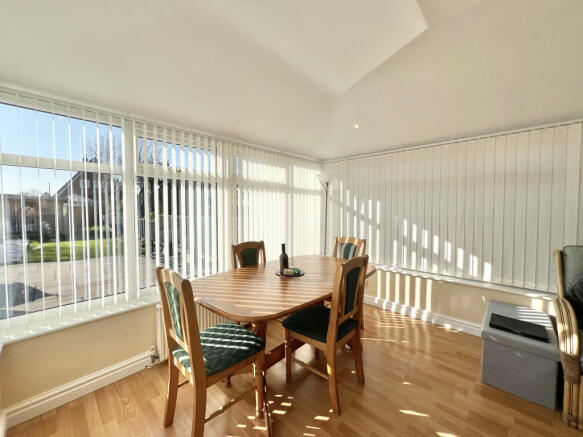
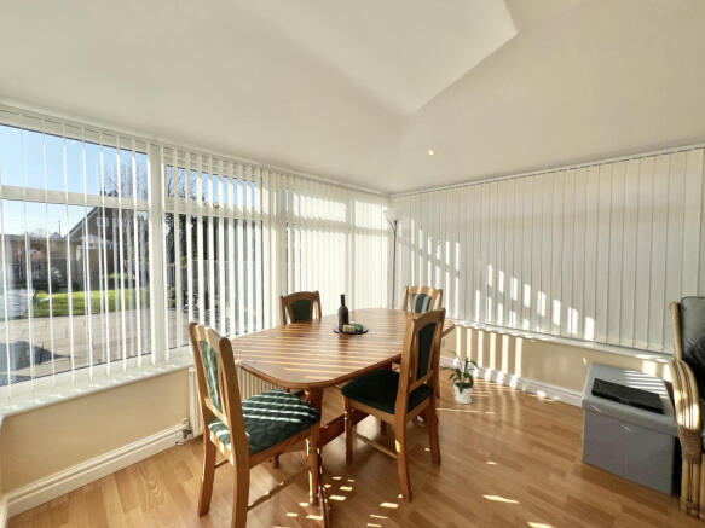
+ house plant [438,348,480,405]
